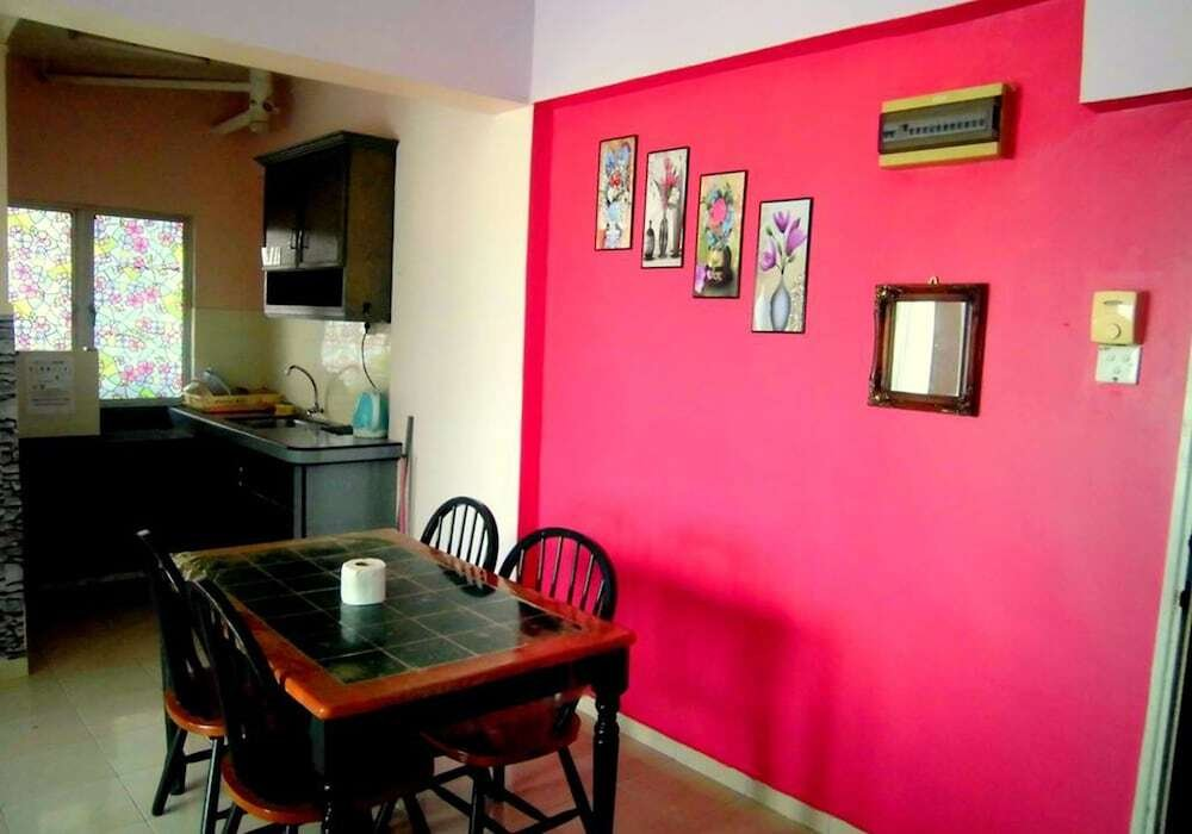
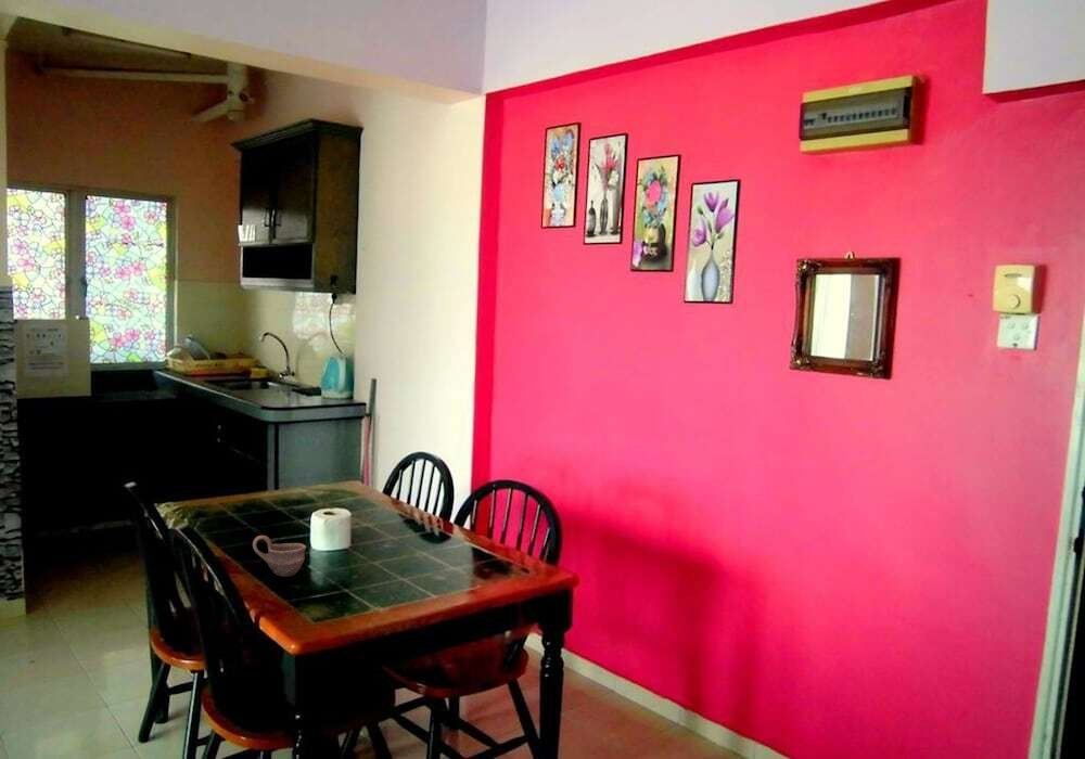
+ cup [252,535,307,578]
